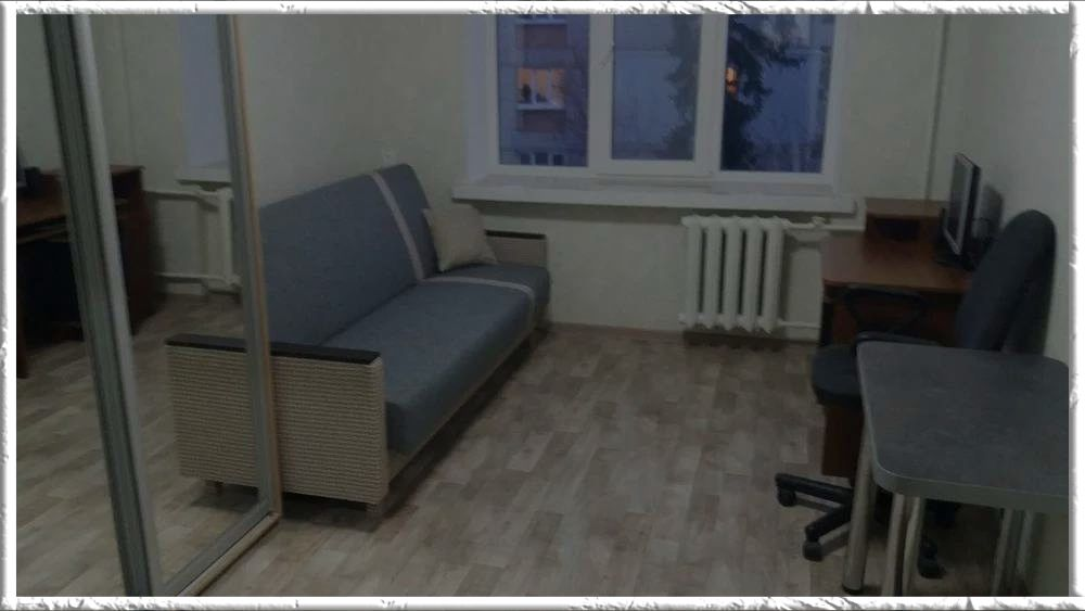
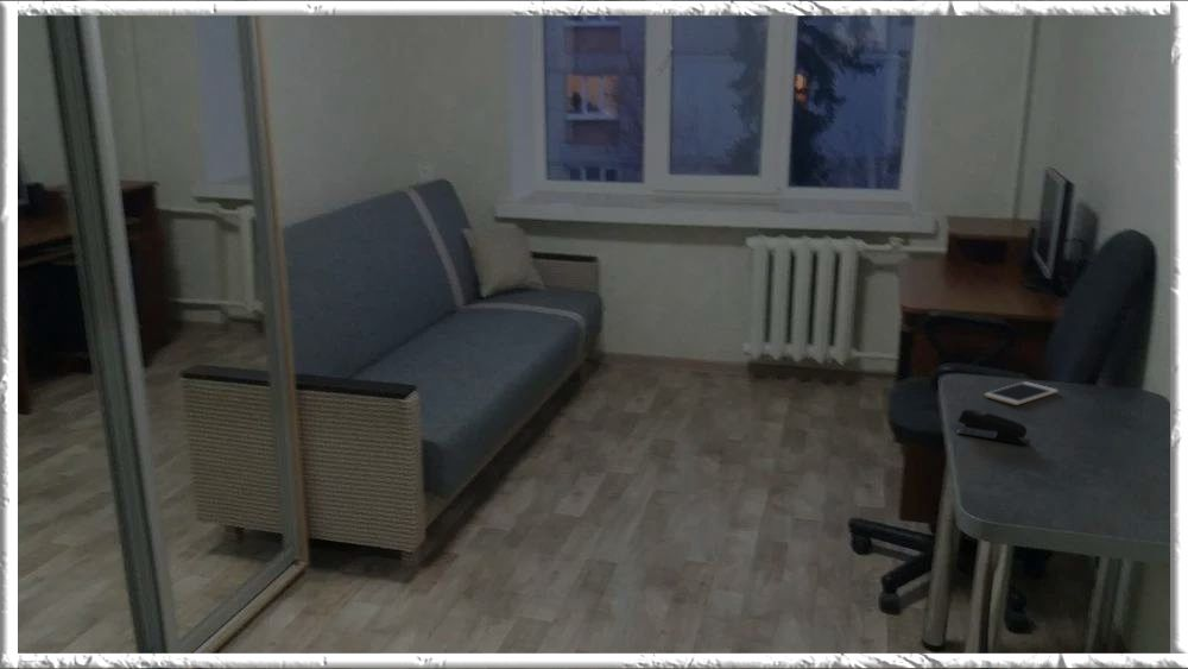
+ cell phone [982,380,1060,406]
+ stapler [955,408,1031,446]
